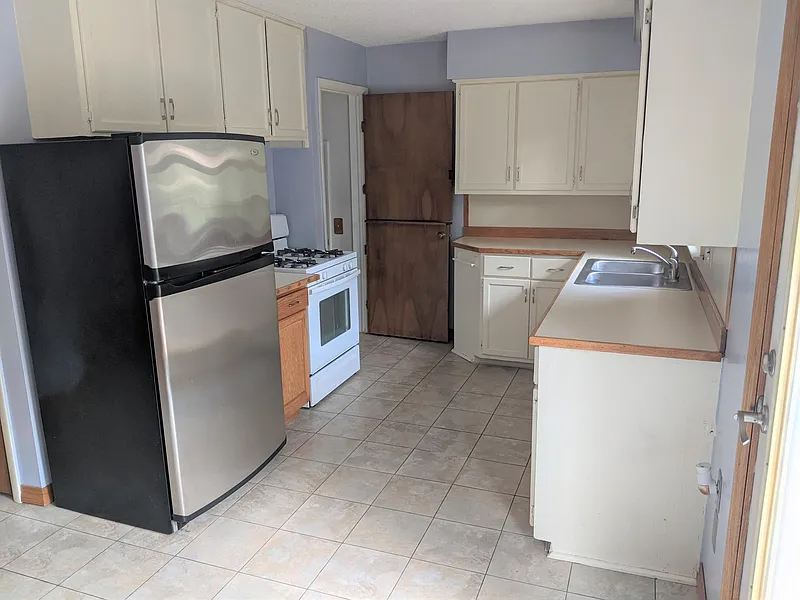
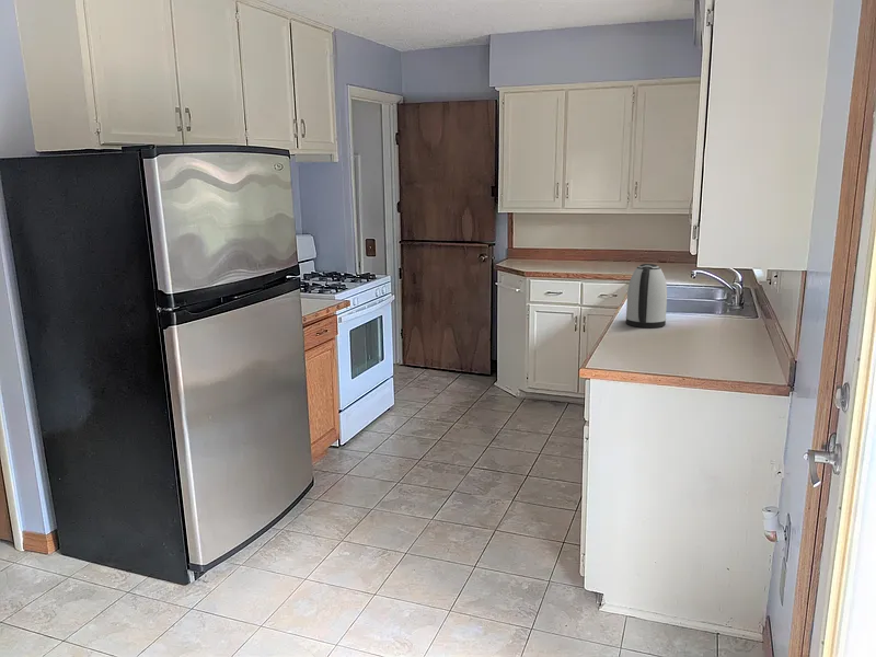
+ kettle [625,263,668,328]
